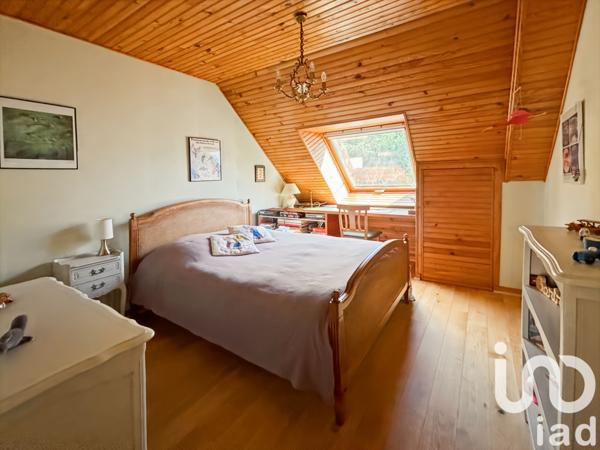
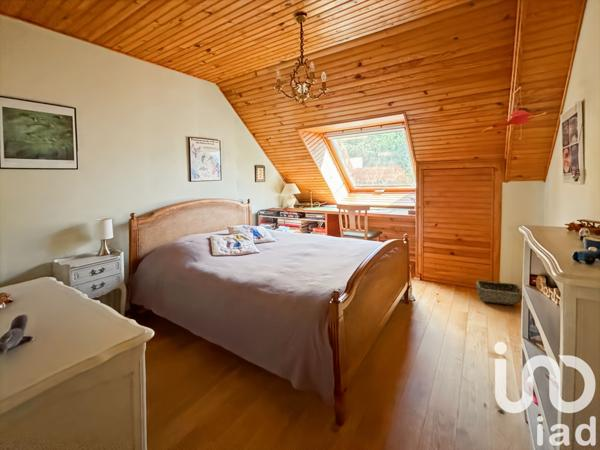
+ woven basket [475,279,523,306]
